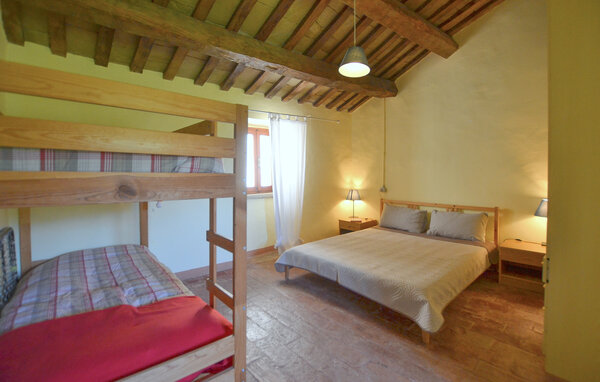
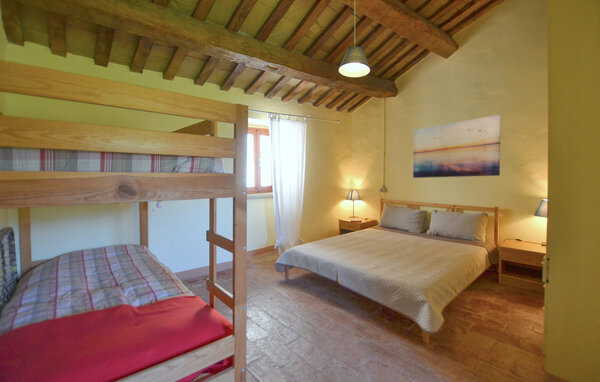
+ wall art [412,114,502,179]
